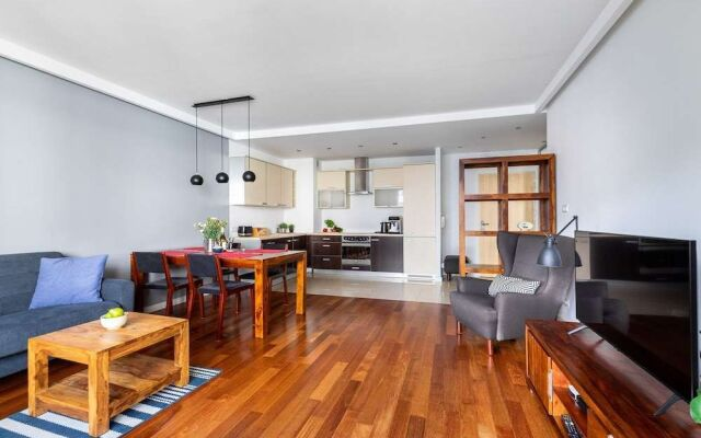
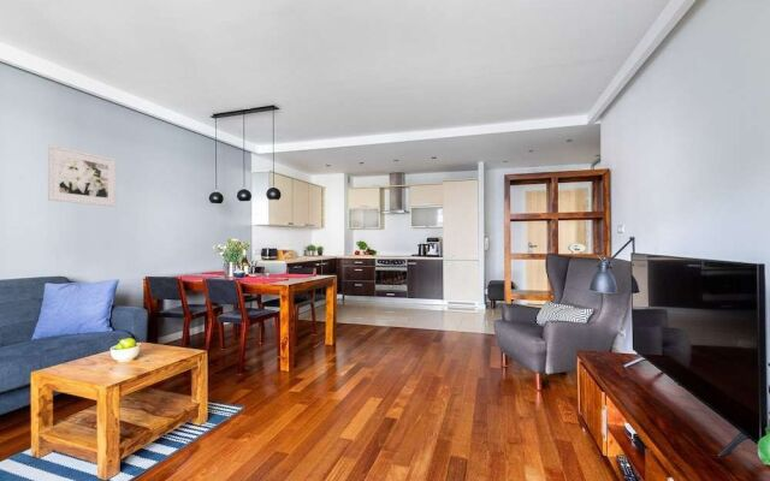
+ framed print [47,144,117,208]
